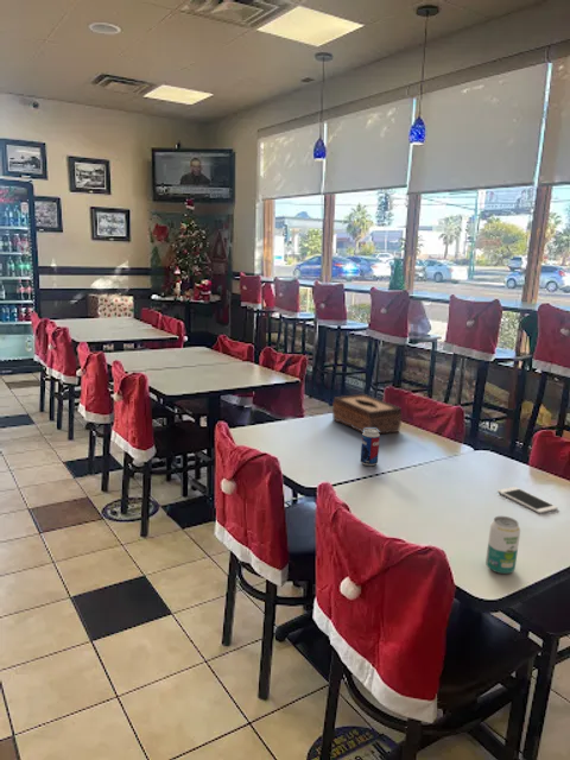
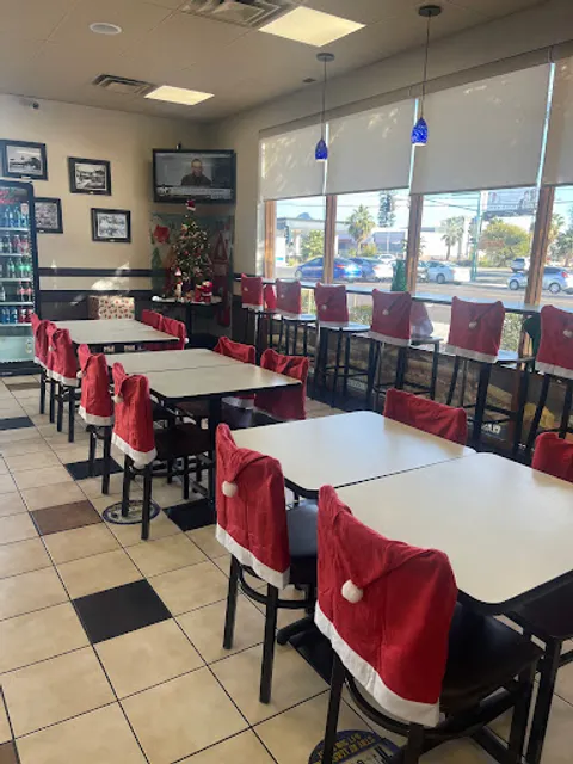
- beverage can [360,429,381,467]
- beverage can [484,515,521,575]
- tissue box [331,393,403,435]
- cell phone [496,486,559,514]
